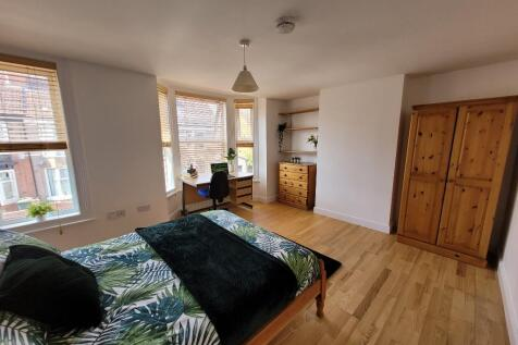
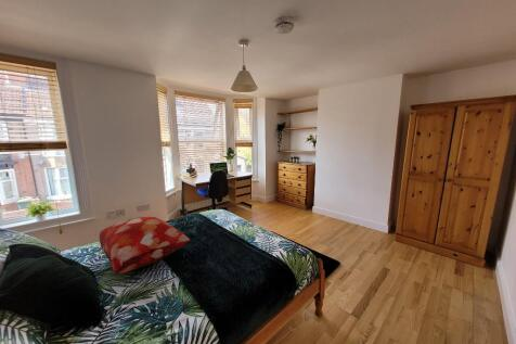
+ decorative pillow [99,215,191,275]
